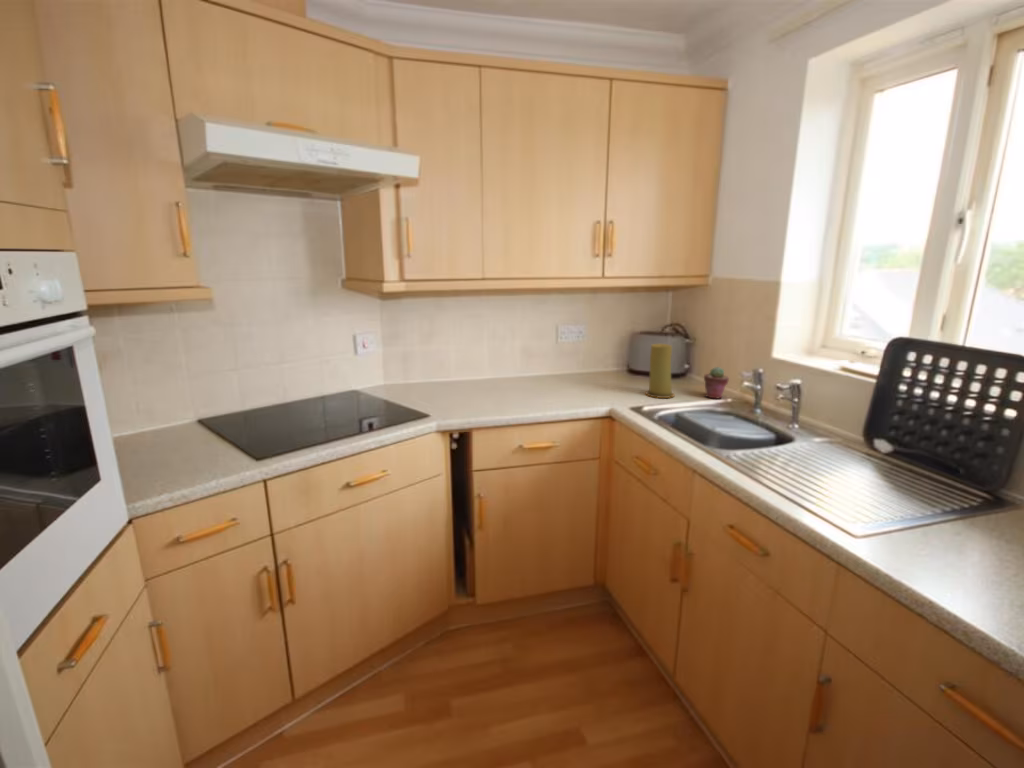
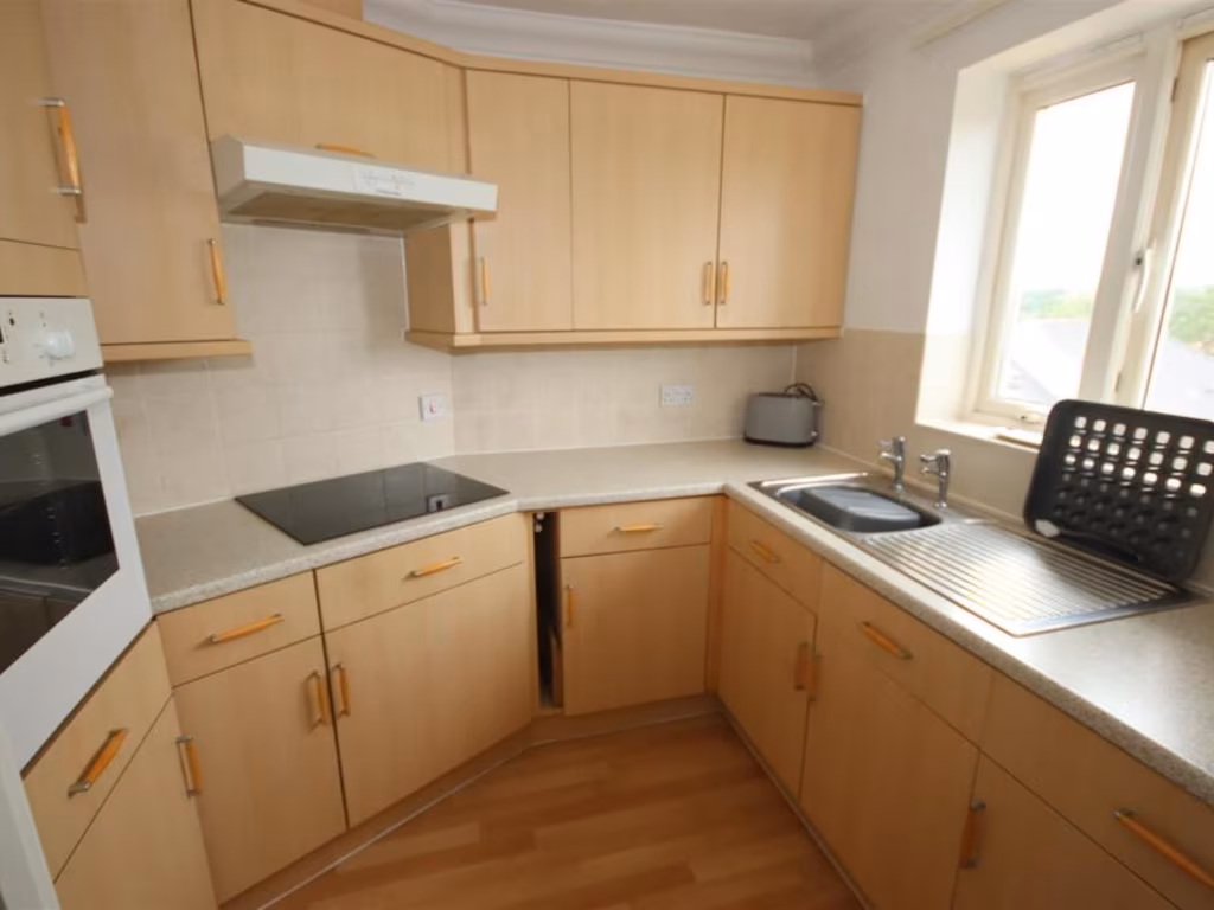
- potted succulent [703,366,730,400]
- candle [644,343,676,399]
